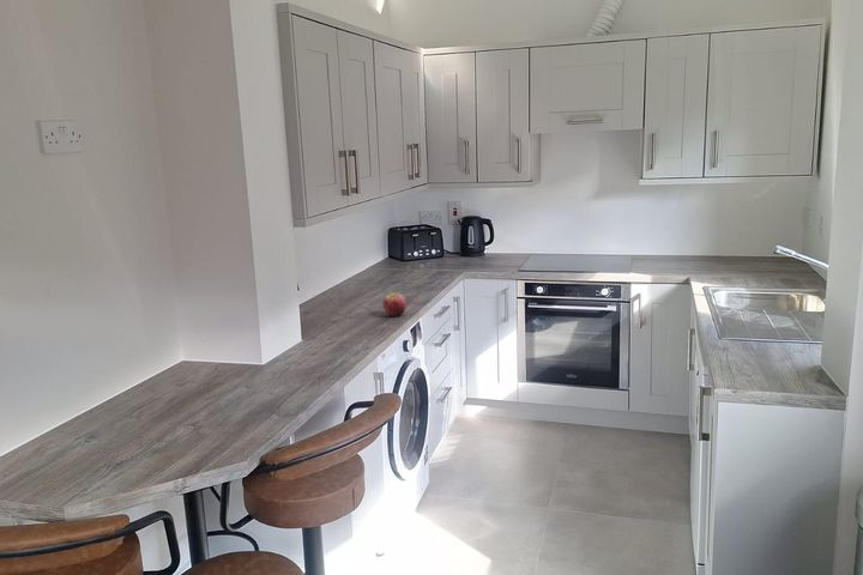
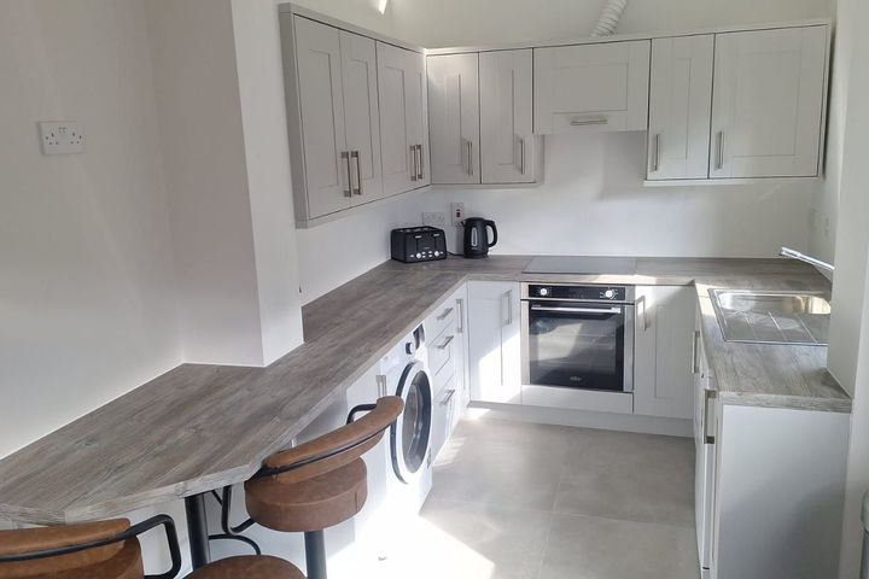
- apple [381,292,408,317]
